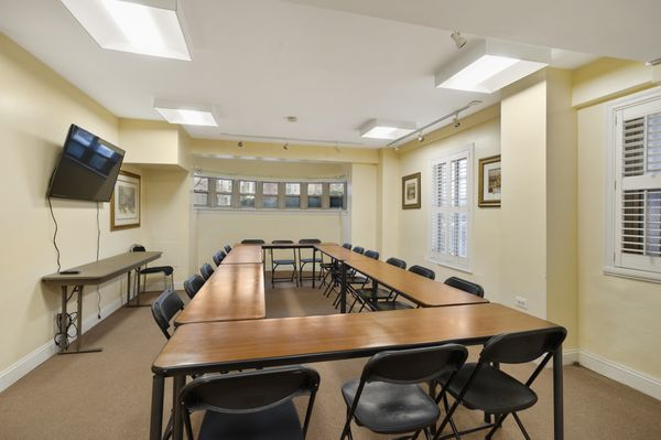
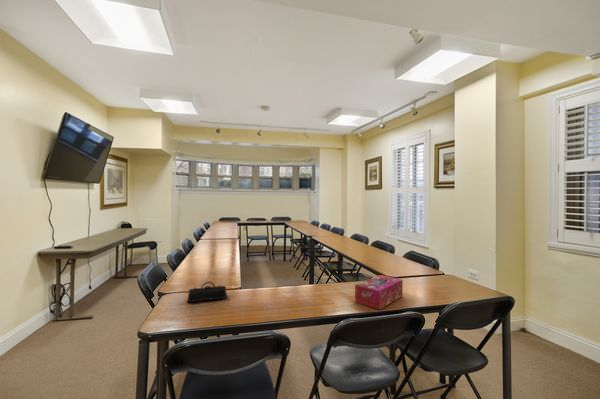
+ tissue box [354,274,404,311]
+ pencil case [186,281,228,304]
